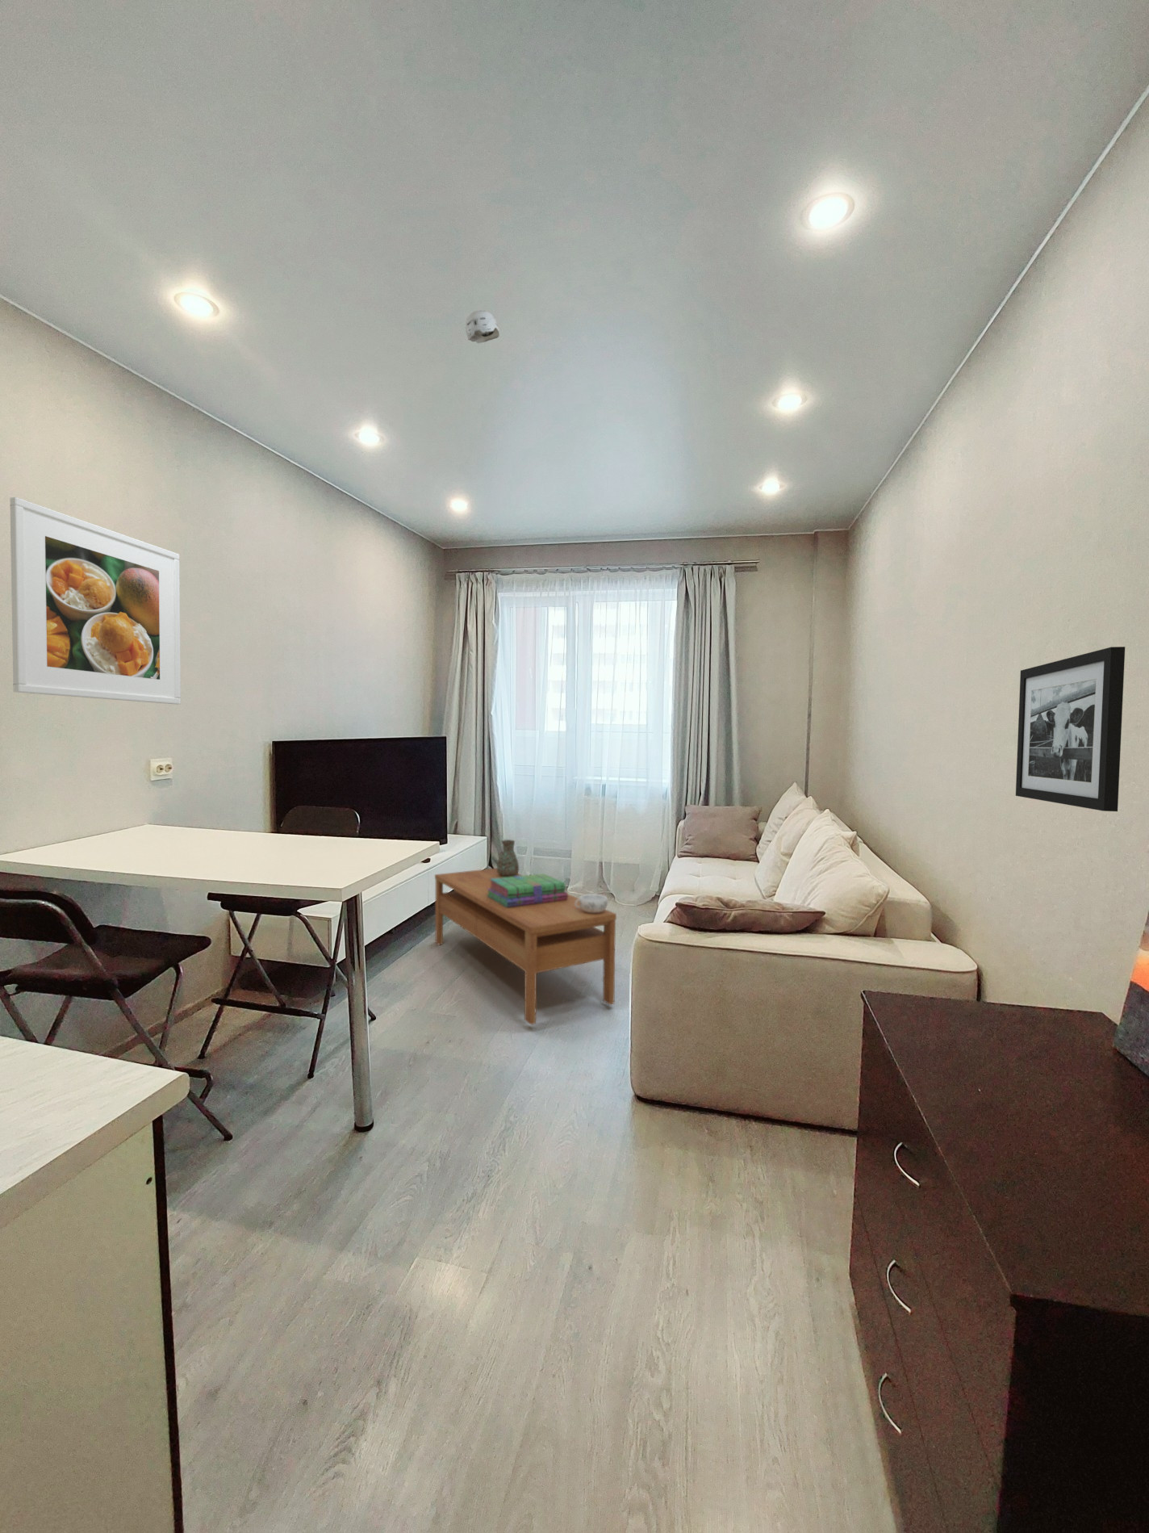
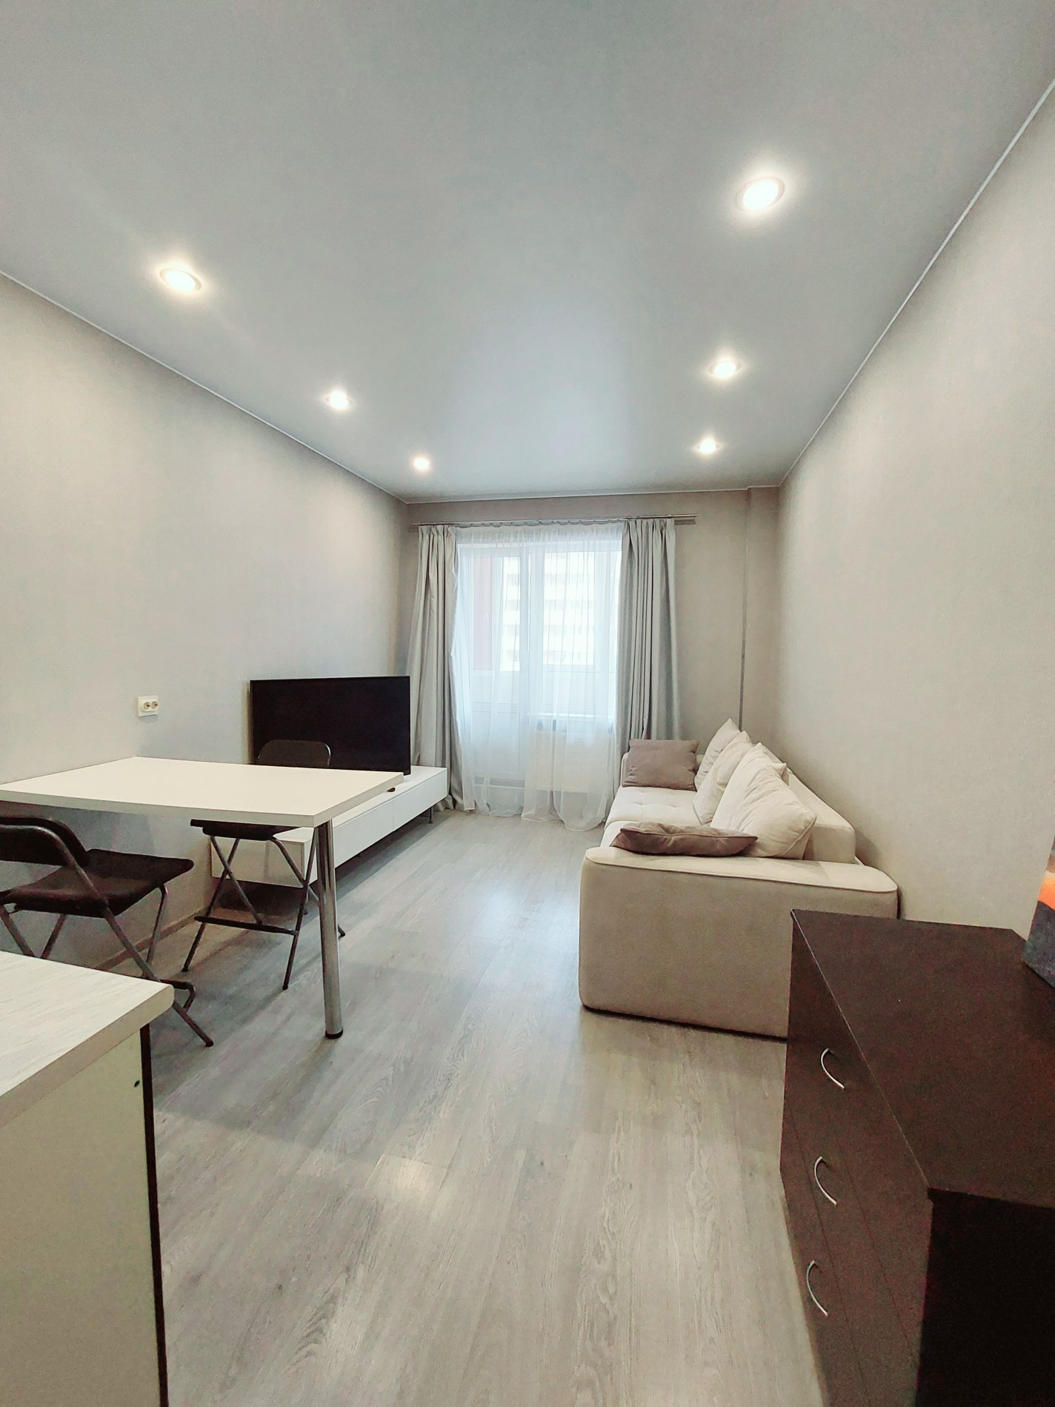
- picture frame [1015,646,1126,812]
- stack of books [488,873,568,908]
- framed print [8,496,181,706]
- decorative bowl [574,893,608,913]
- smoke detector [465,309,500,344]
- decorative vase [496,839,520,876]
- coffee table [434,867,617,1026]
